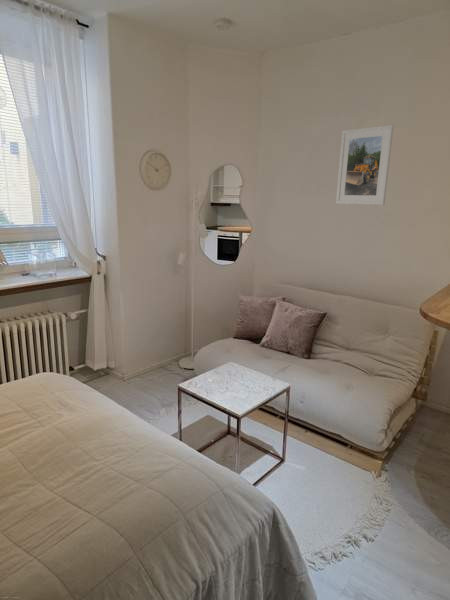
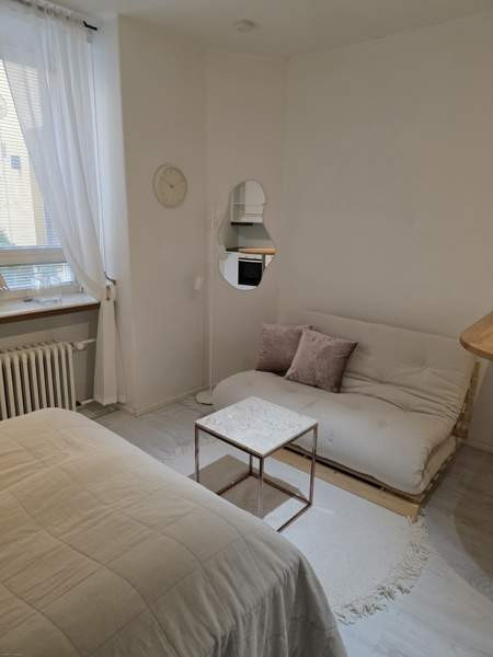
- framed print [335,124,394,206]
